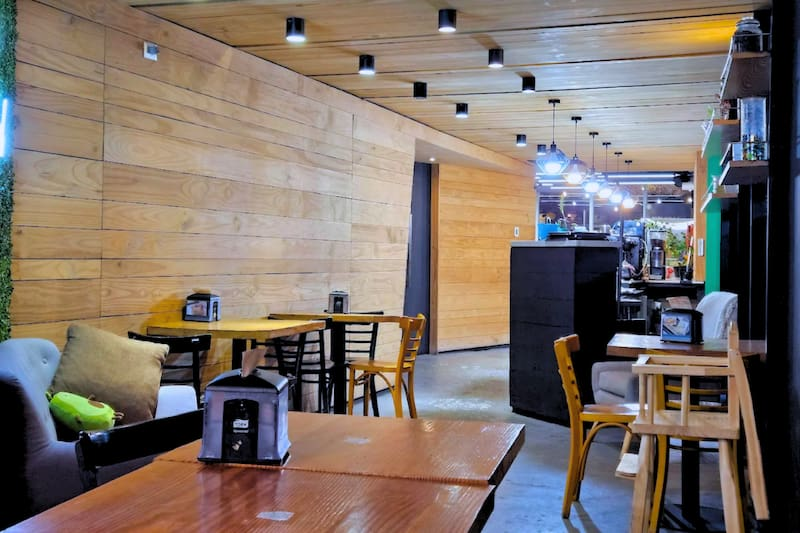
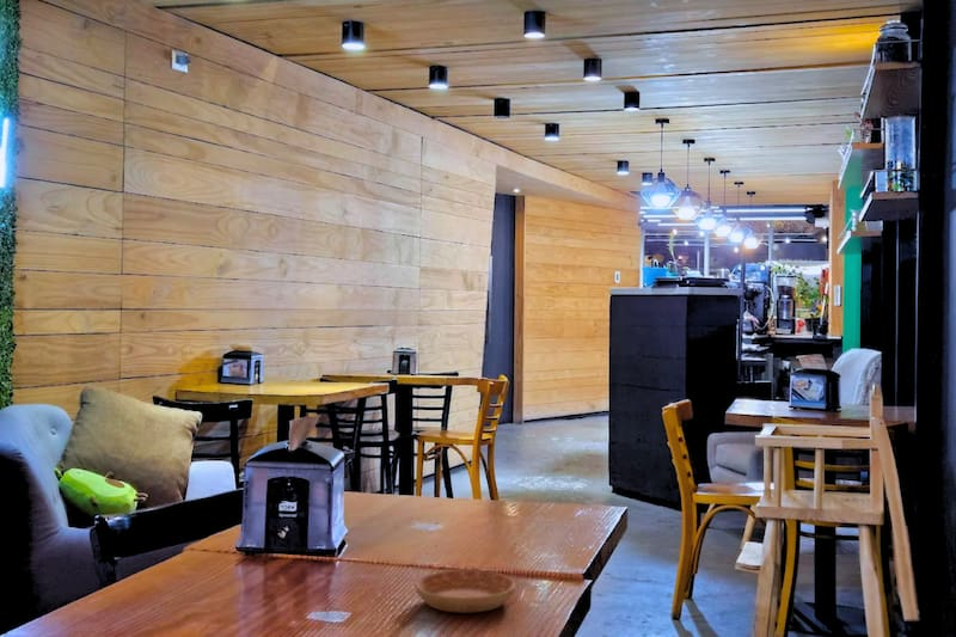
+ saucer [415,569,516,614]
